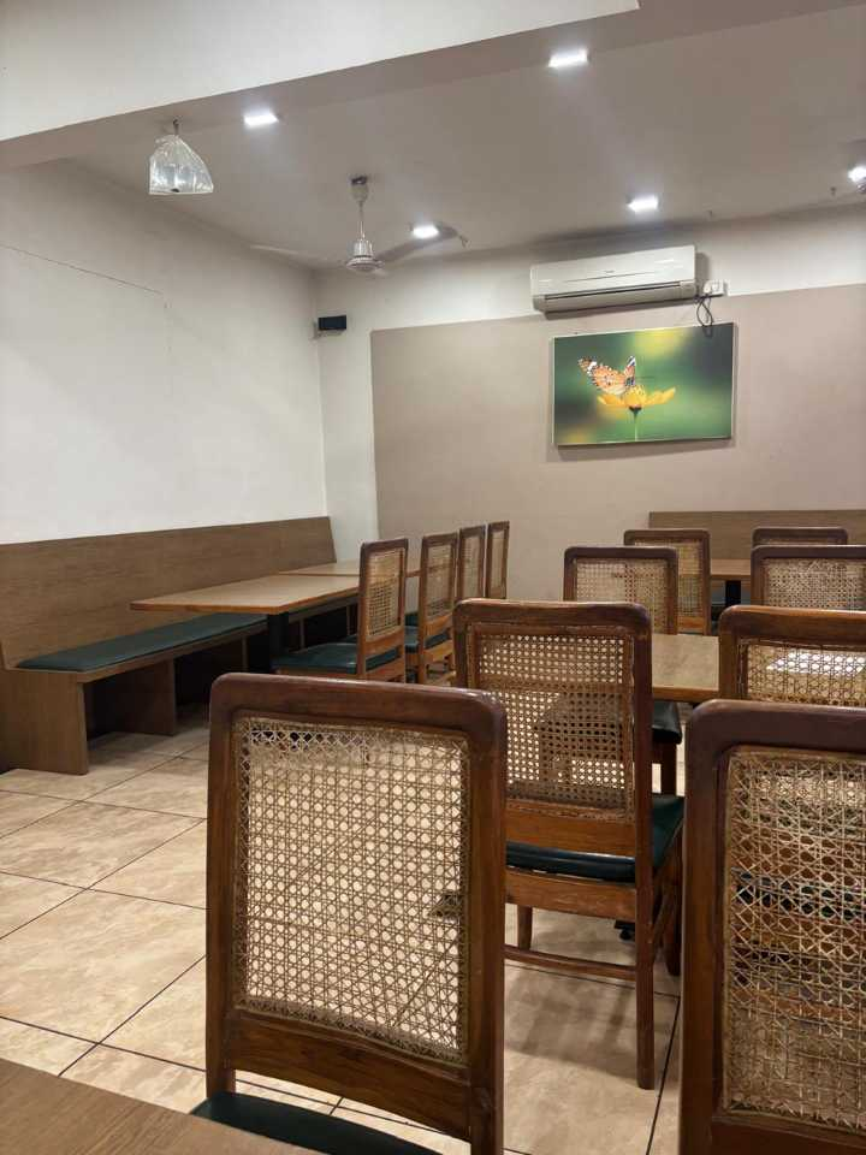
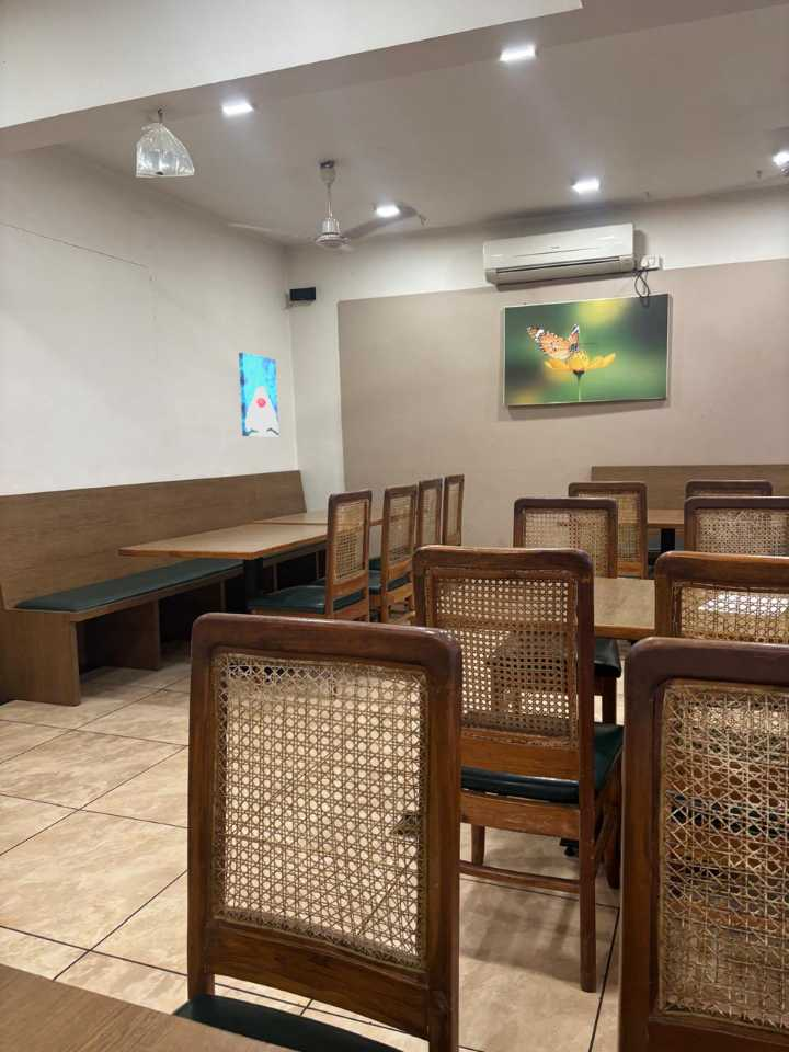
+ wall art [238,352,279,438]
